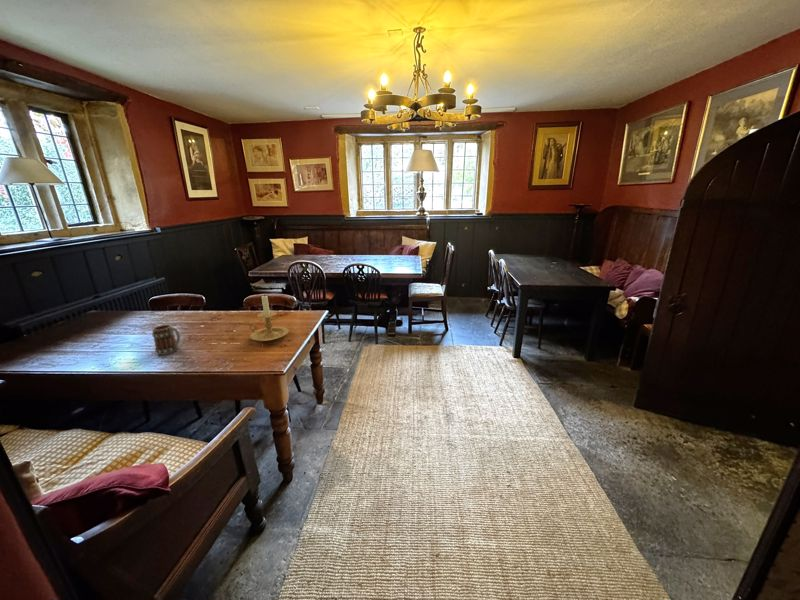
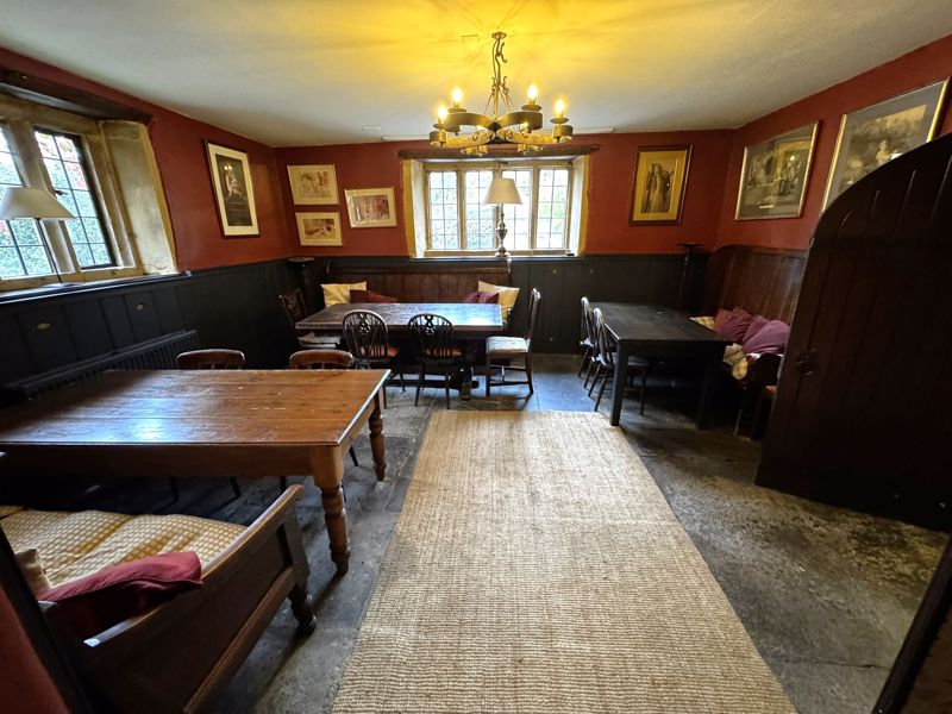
- candle holder [248,293,290,342]
- mug [151,324,181,356]
